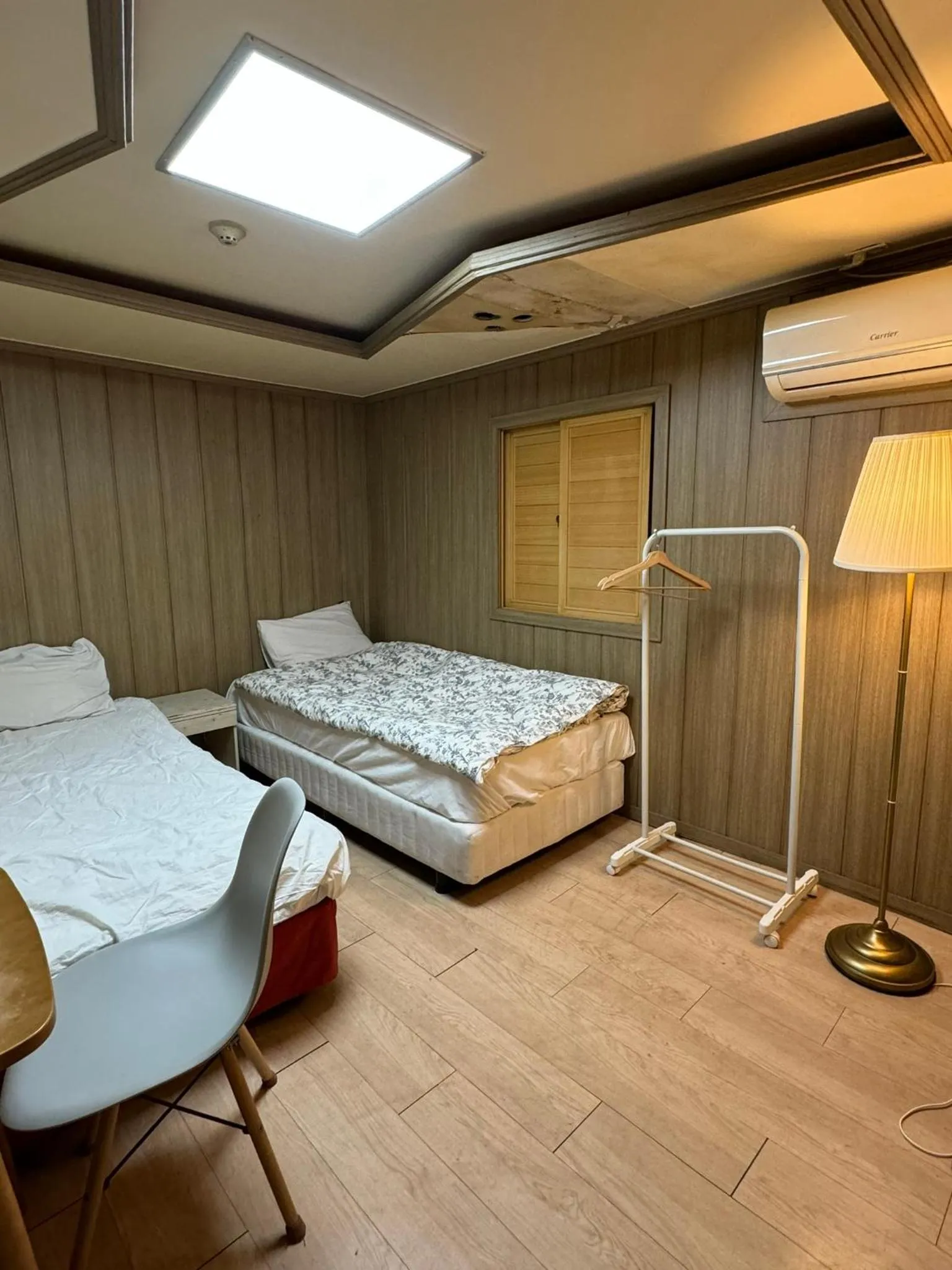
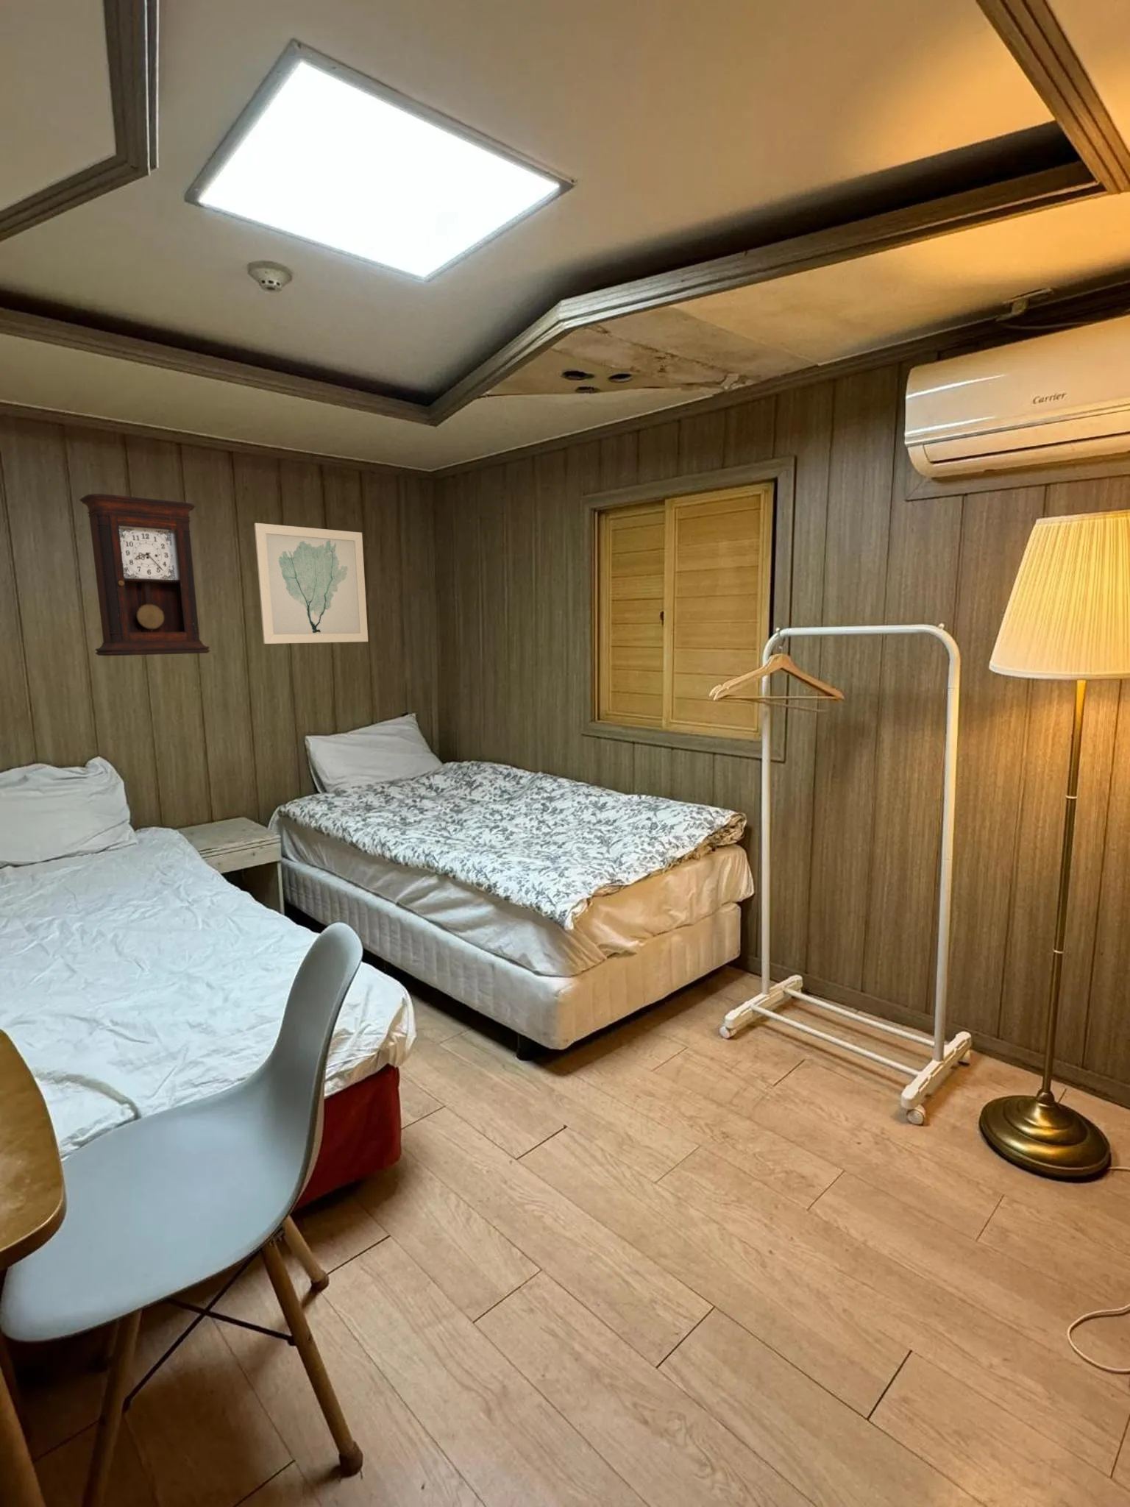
+ wall art [254,522,369,644]
+ pendulum clock [78,492,210,656]
